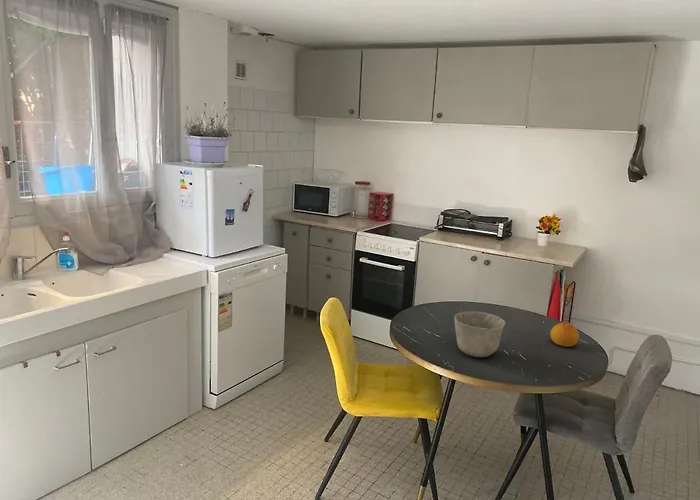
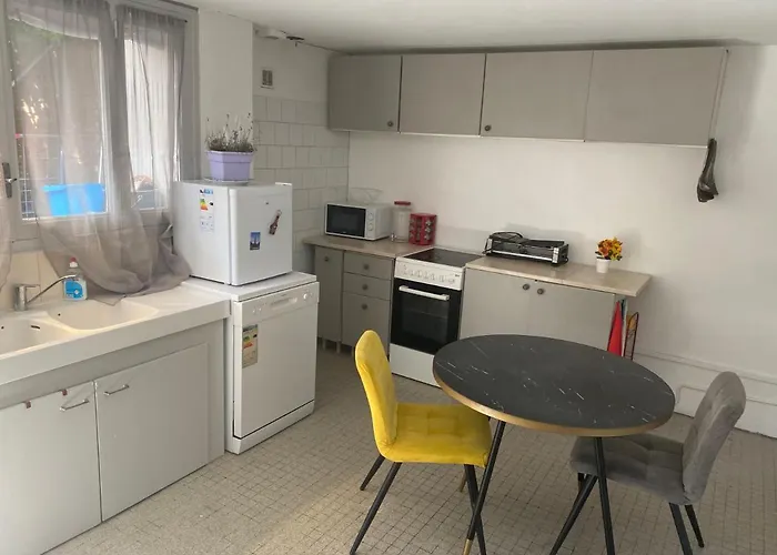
- fruit [549,321,580,348]
- ceramic bowl [453,310,506,358]
